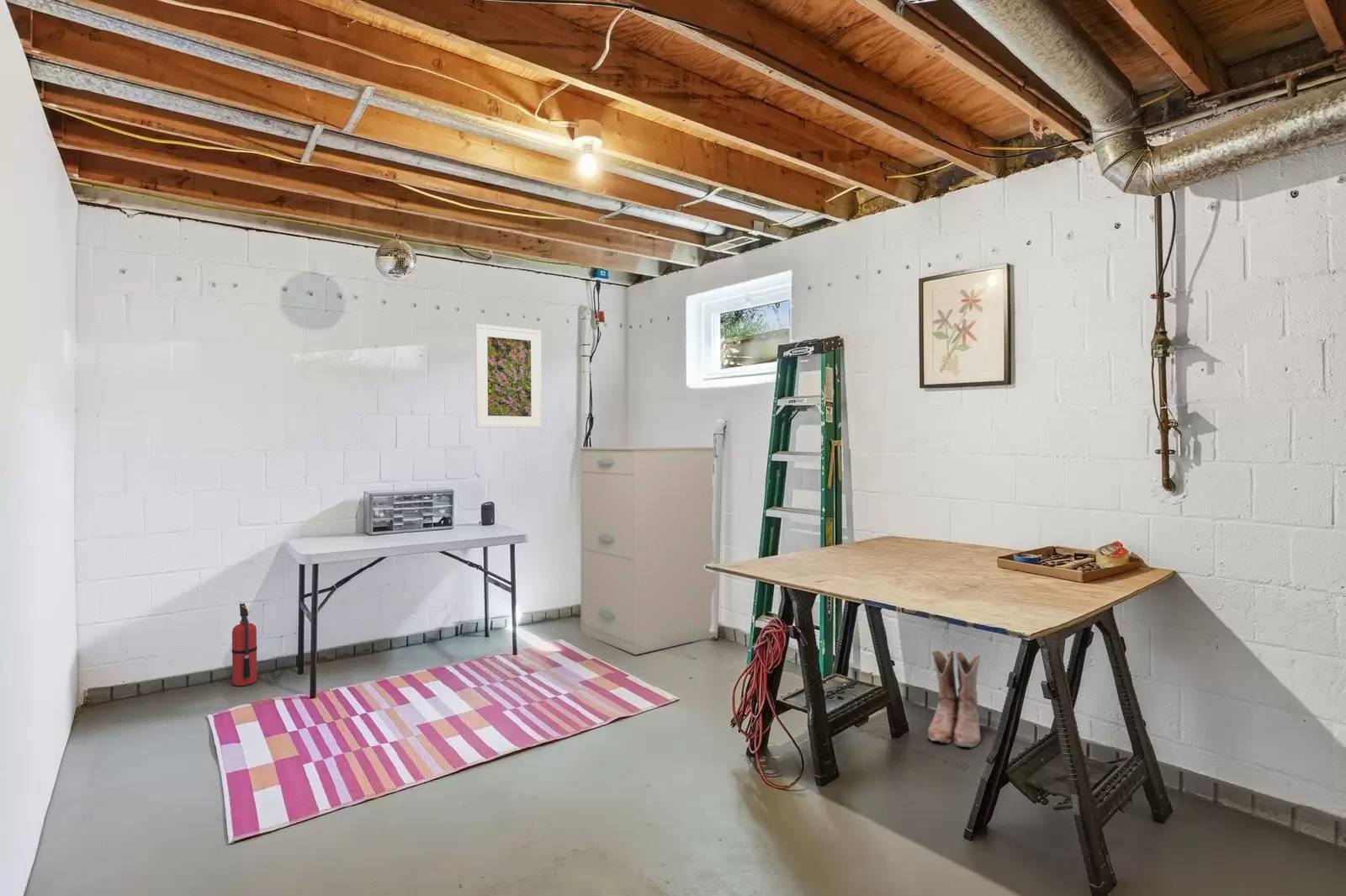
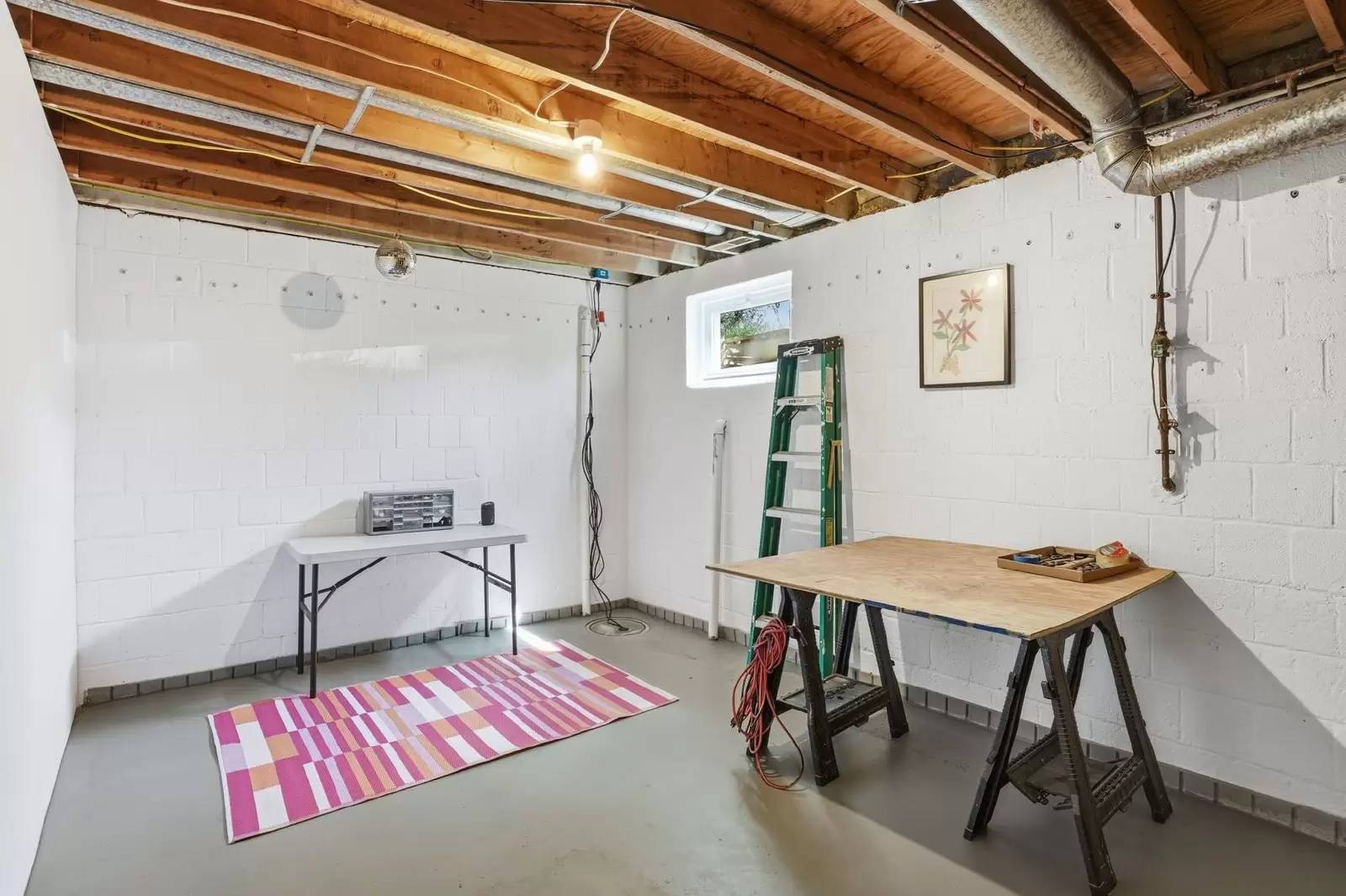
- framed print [474,323,543,428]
- boots [927,649,982,749]
- filing cabinet [578,446,718,655]
- fire extinguisher [231,602,258,687]
